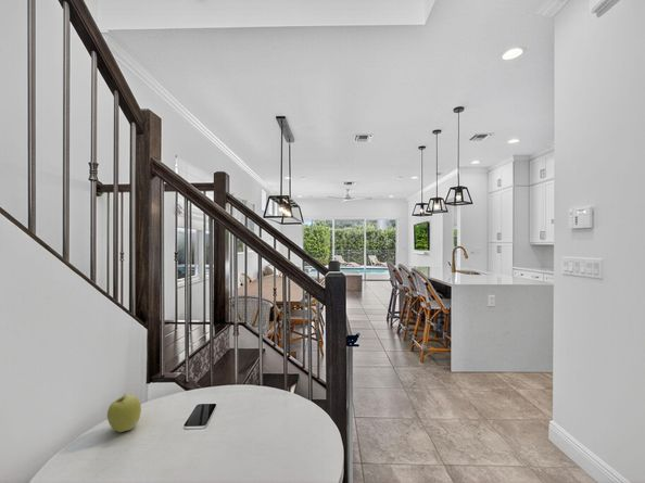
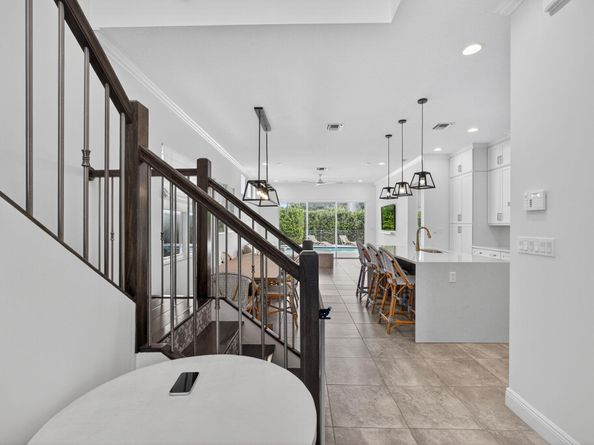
- apple [106,393,142,433]
